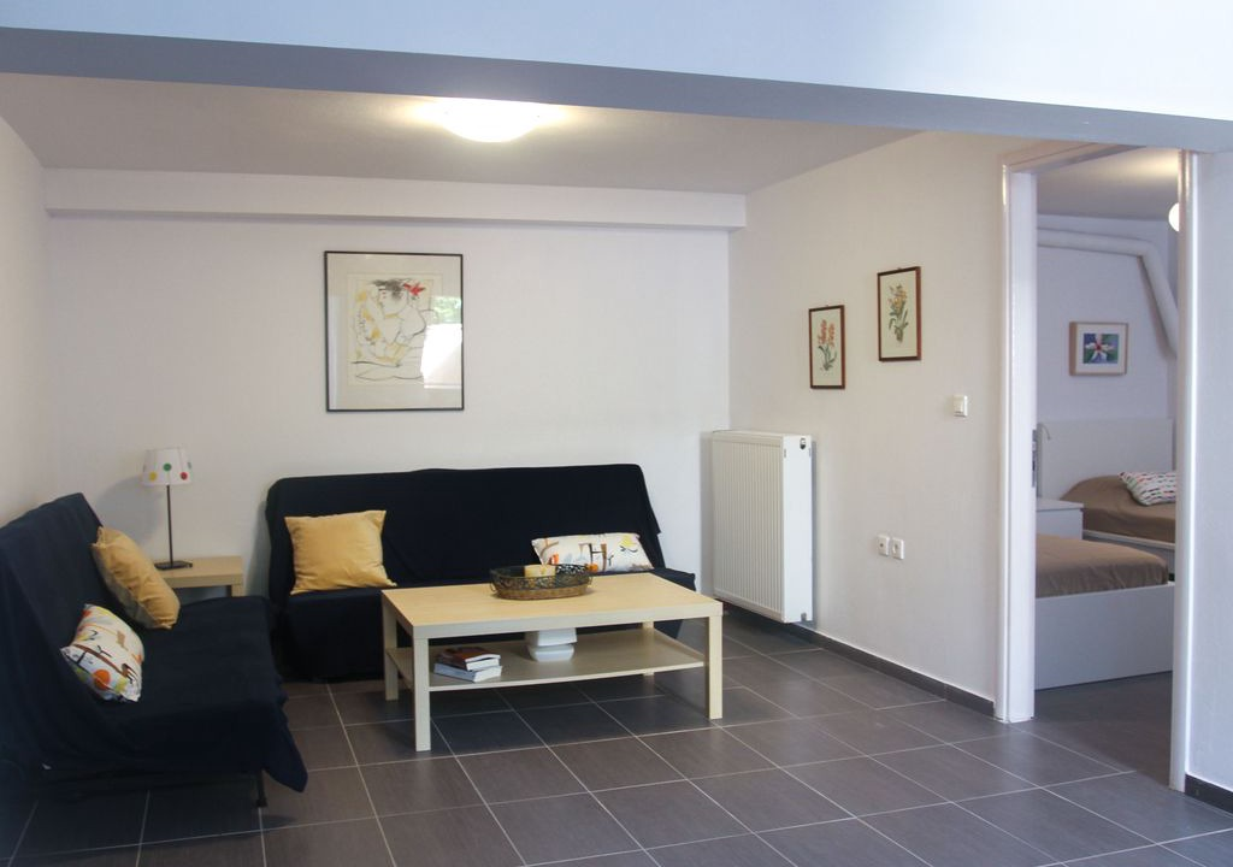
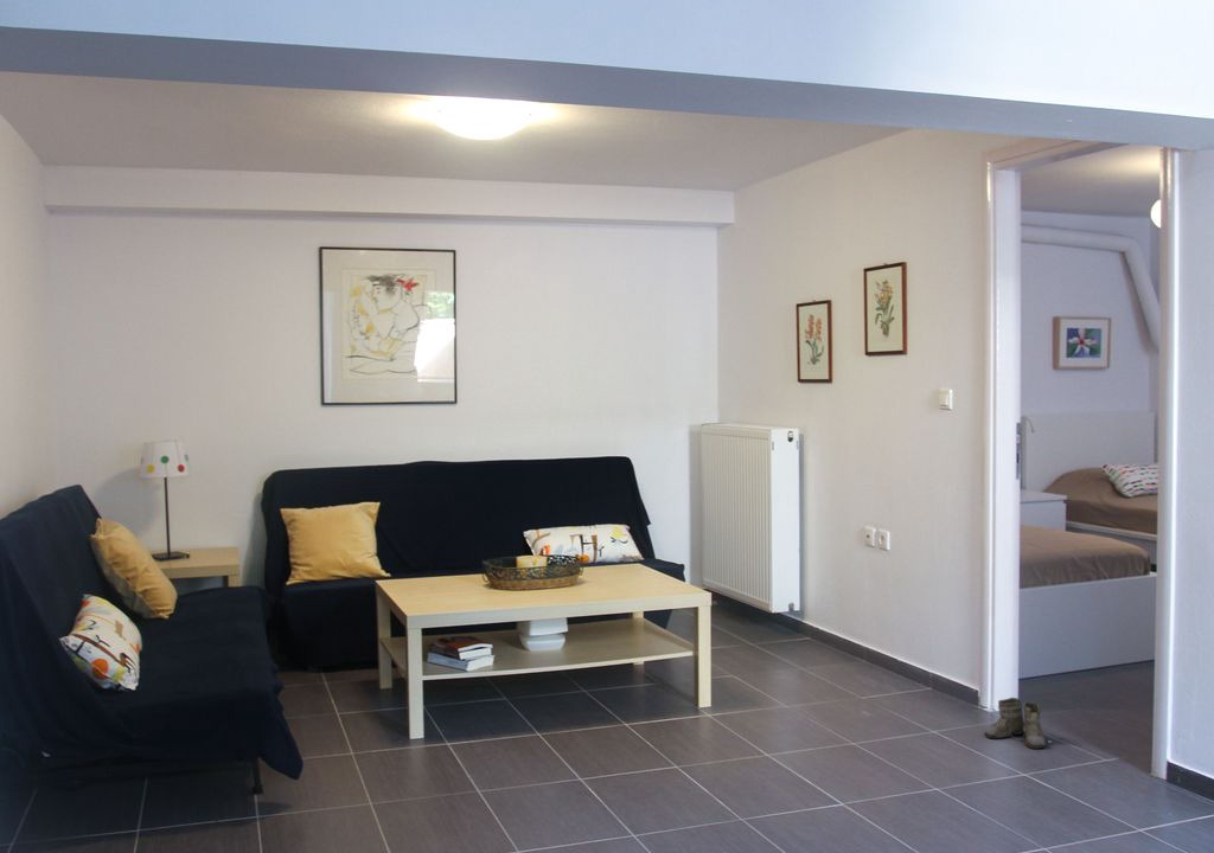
+ boots [984,697,1056,750]
